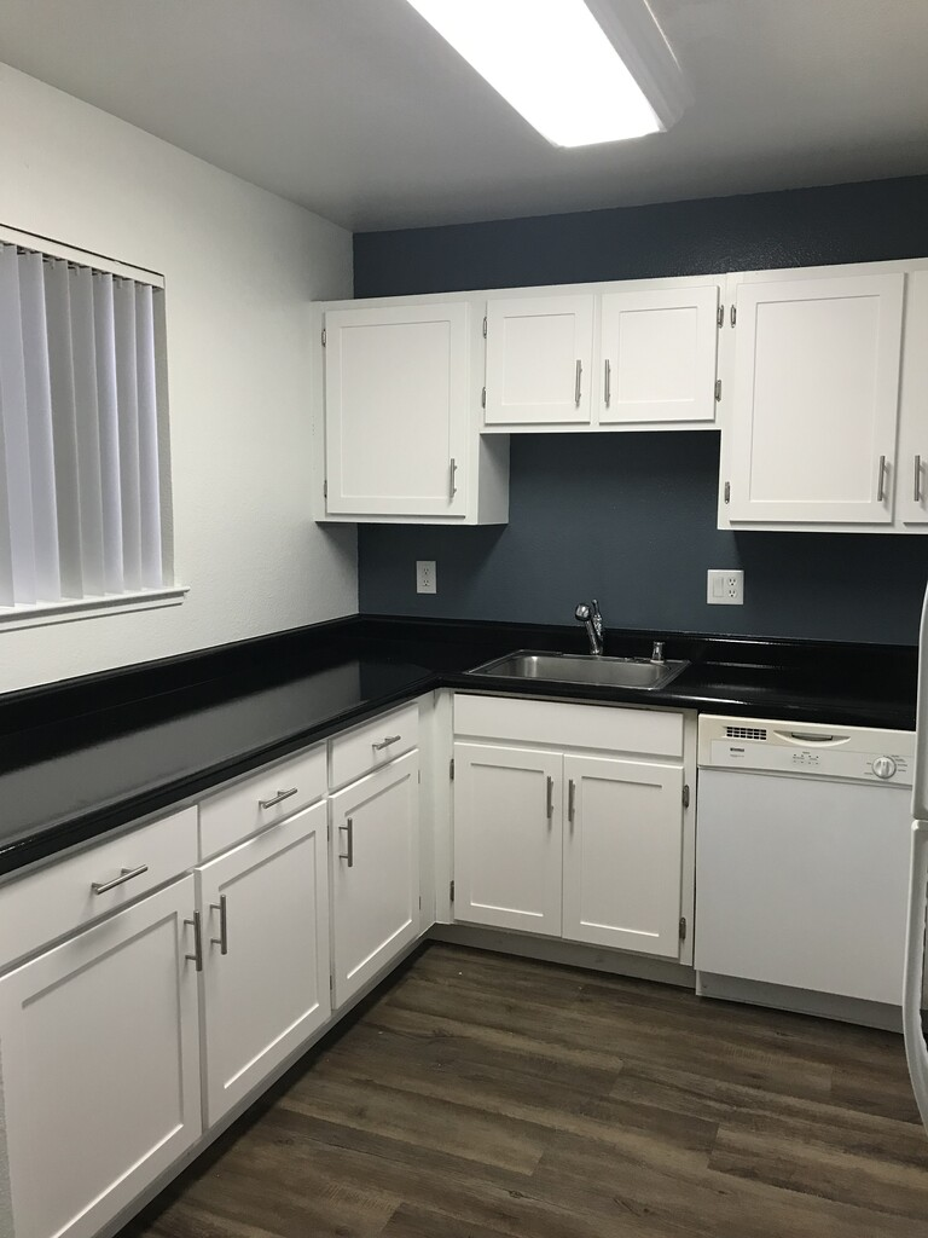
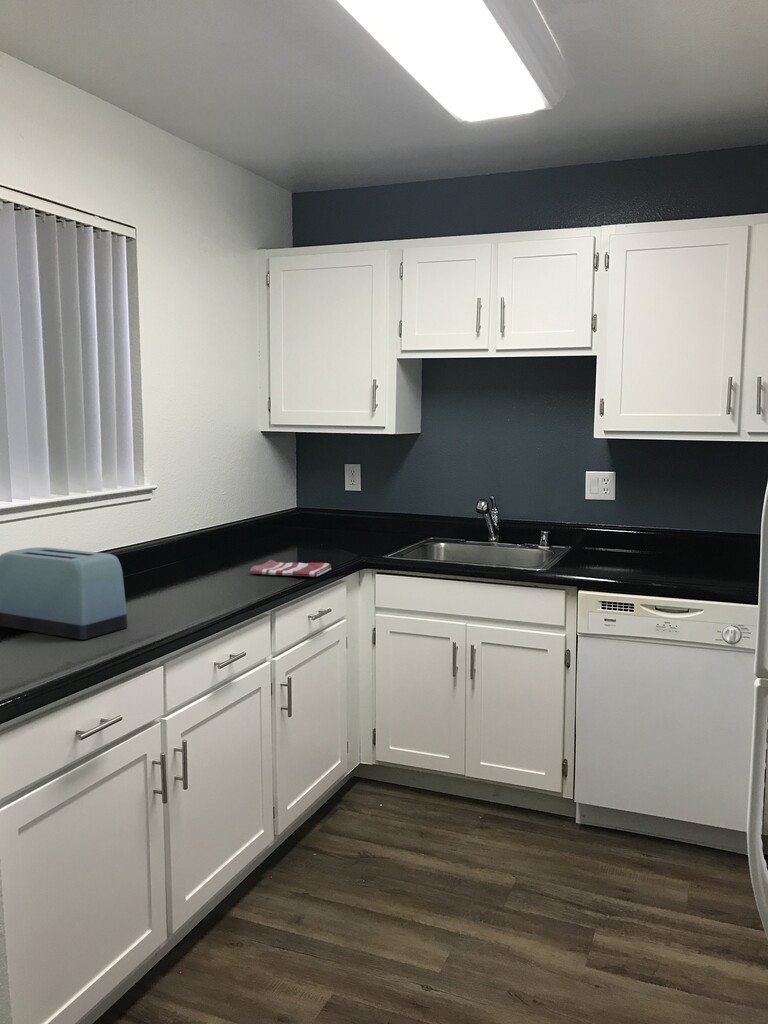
+ toaster [0,546,129,641]
+ dish towel [249,559,332,578]
